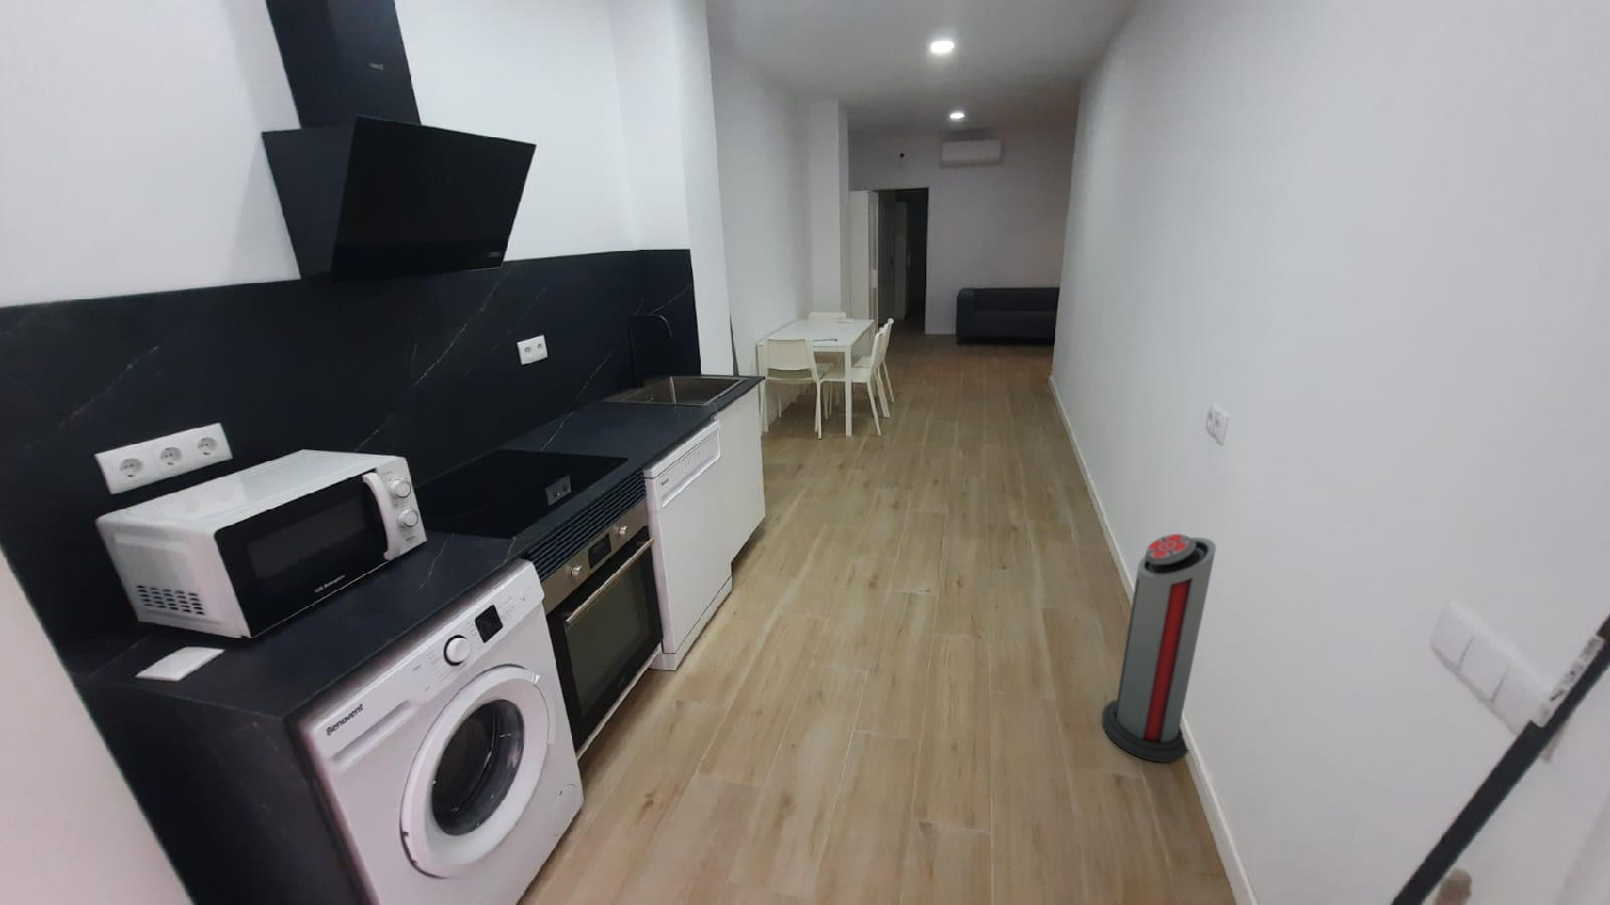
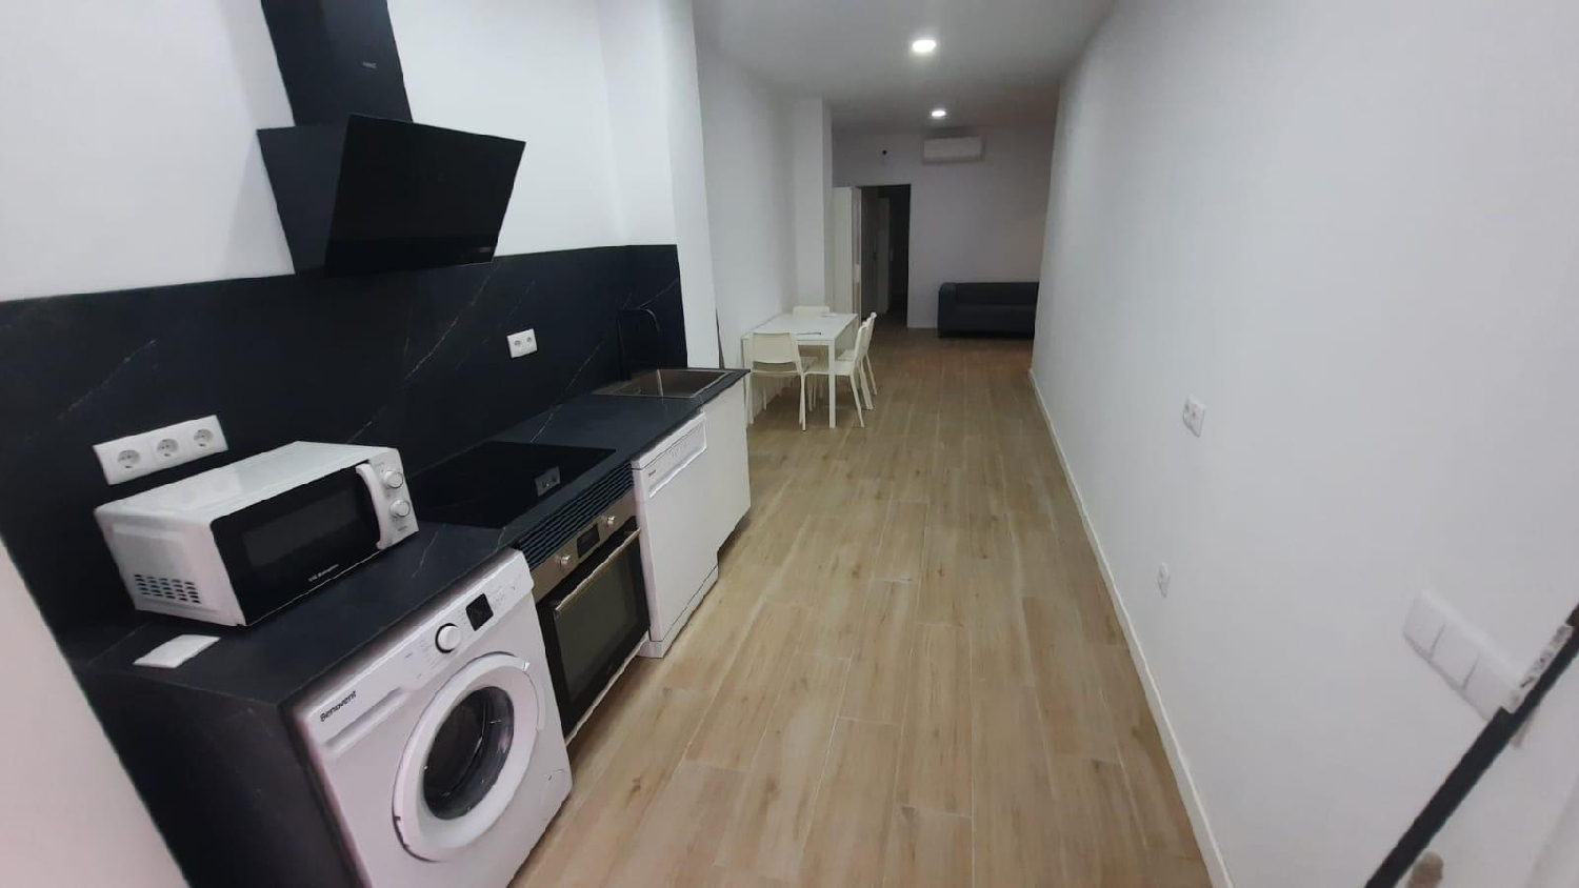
- air purifier [1101,533,1217,764]
